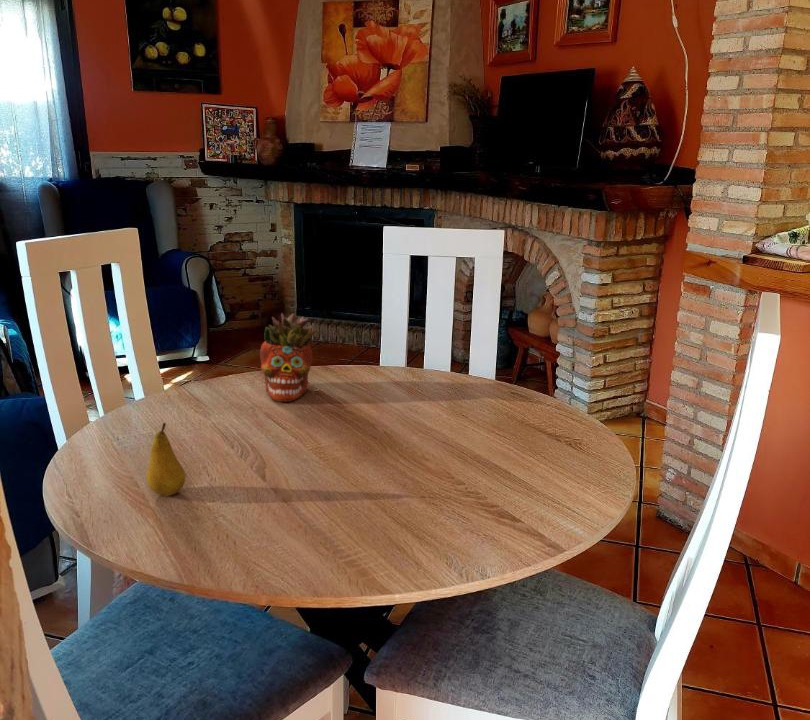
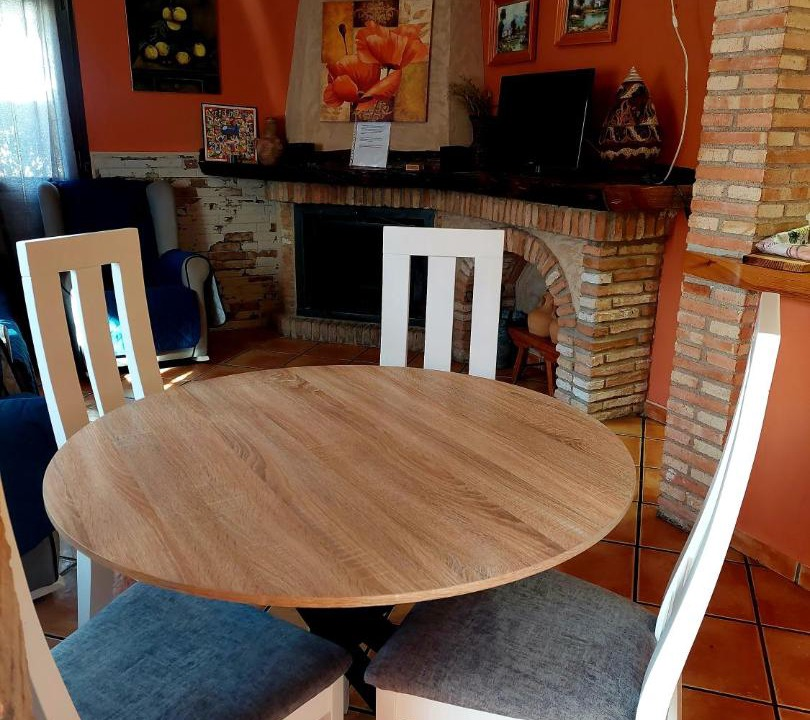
- succulent planter [259,312,317,403]
- fruit [146,422,187,497]
